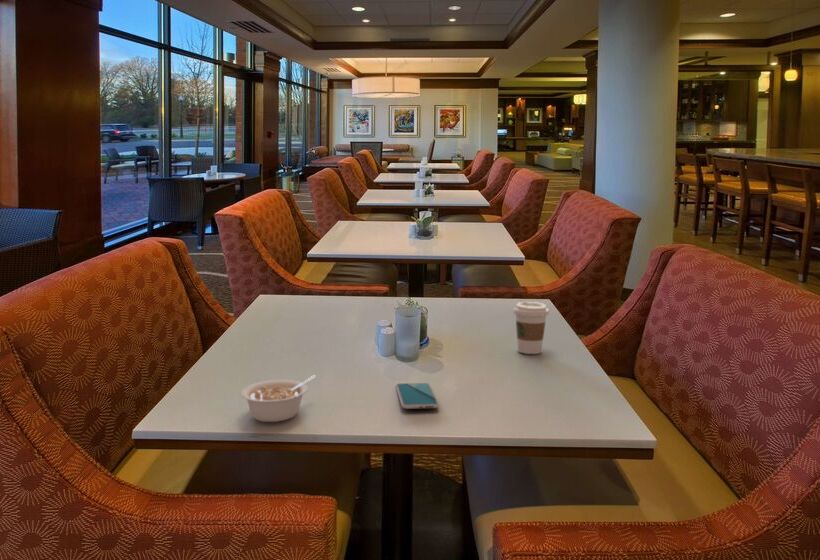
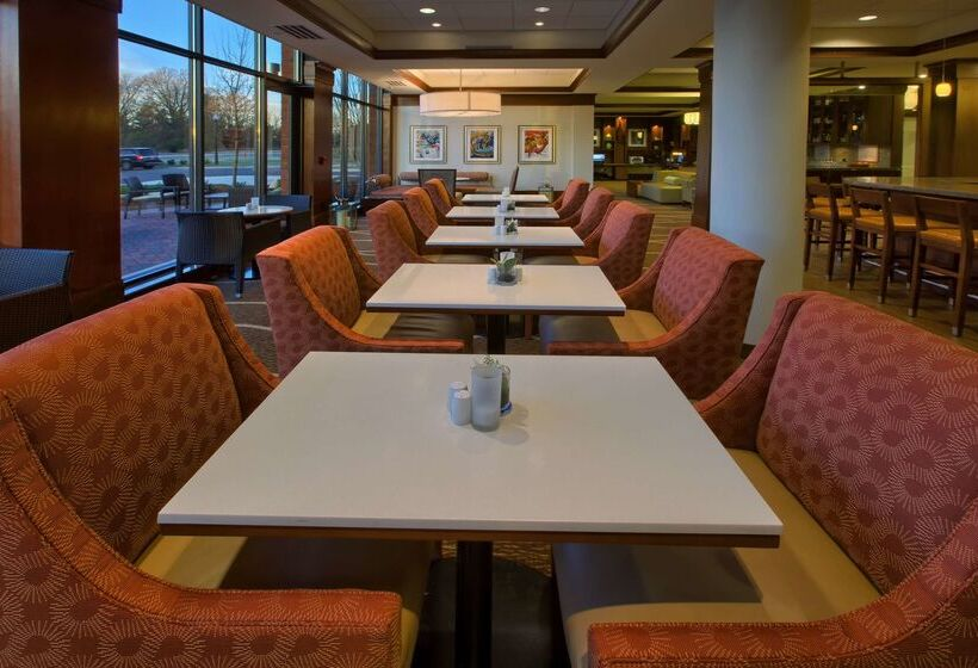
- legume [240,375,317,423]
- smartphone [395,382,440,410]
- coffee cup [512,301,550,355]
